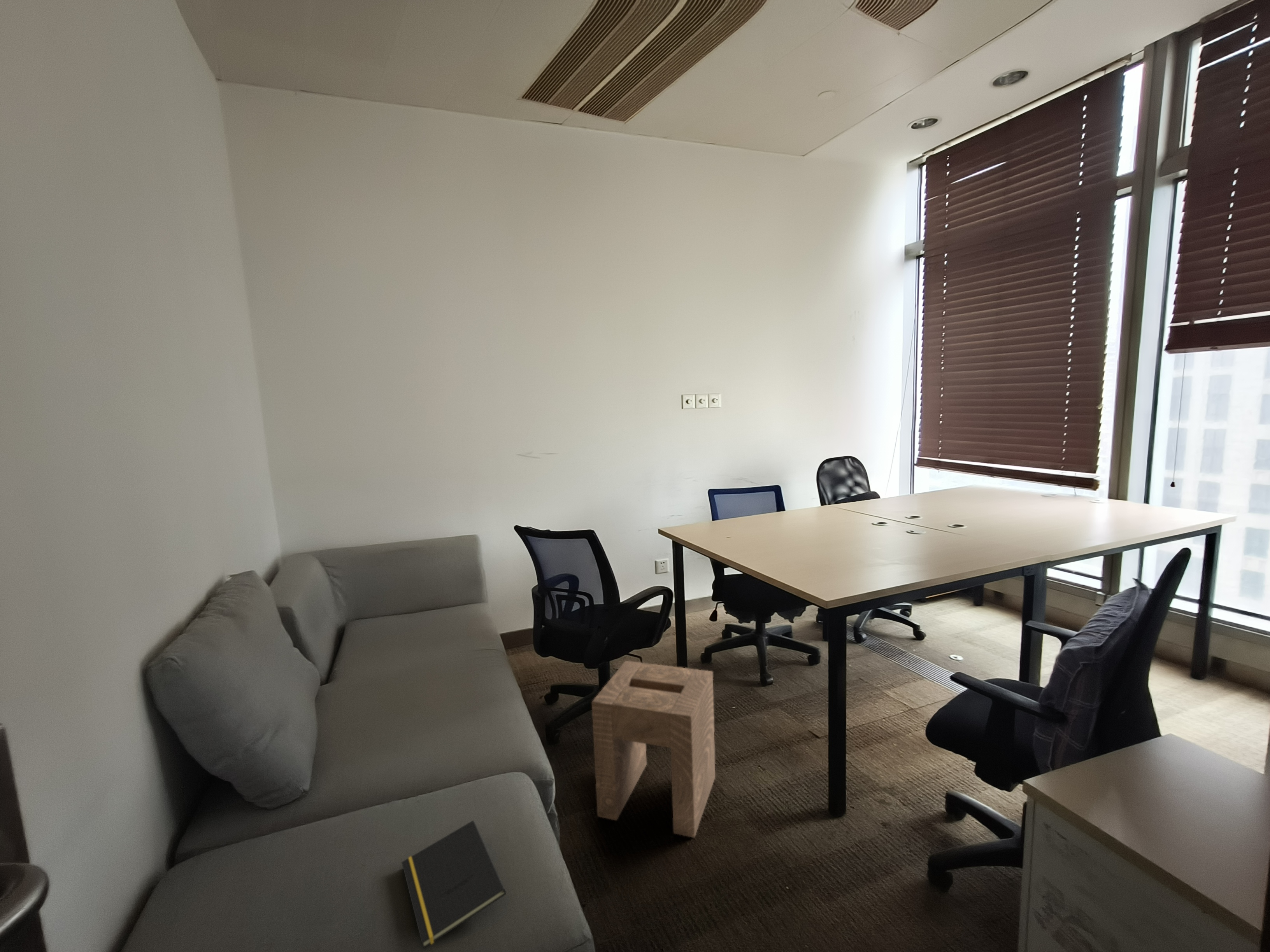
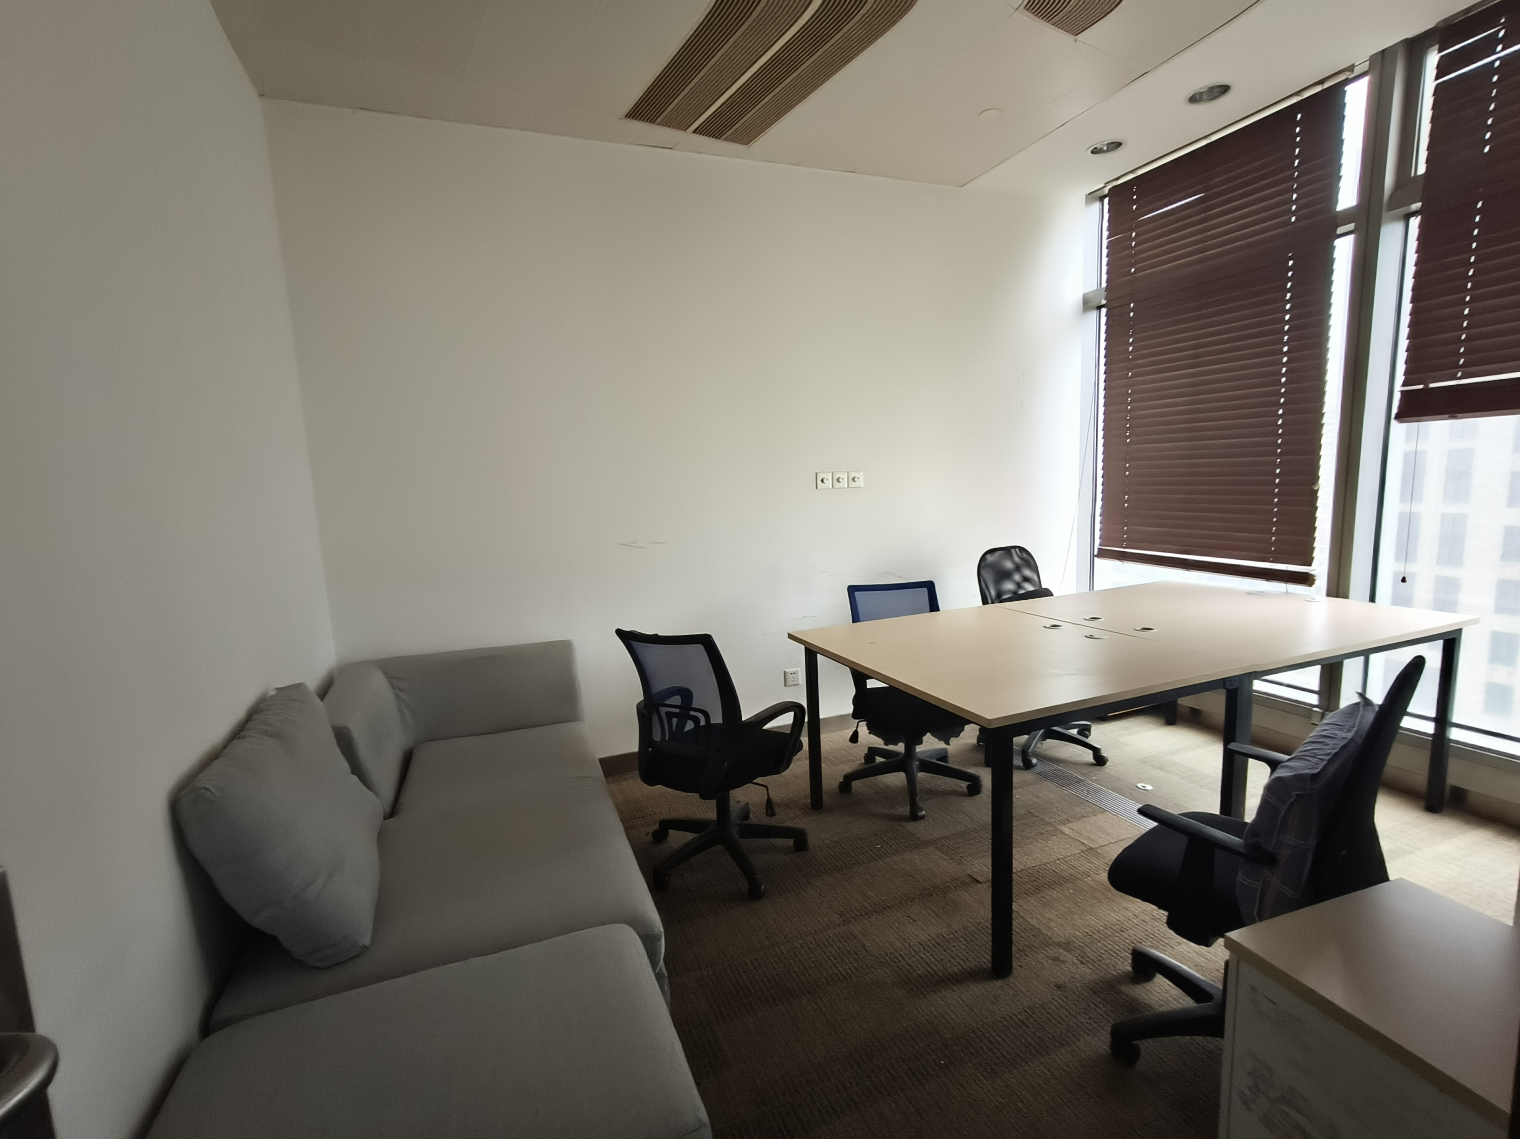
- stool [591,660,716,838]
- notepad [401,820,507,949]
